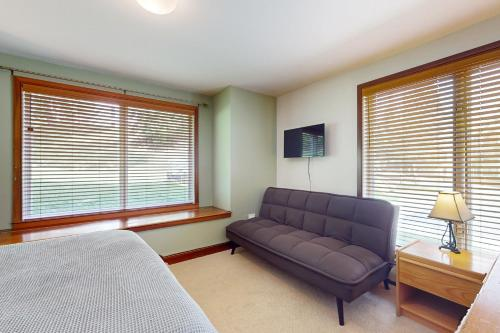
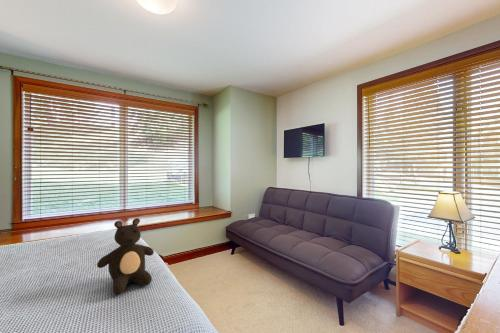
+ teddy bear [96,217,155,296]
